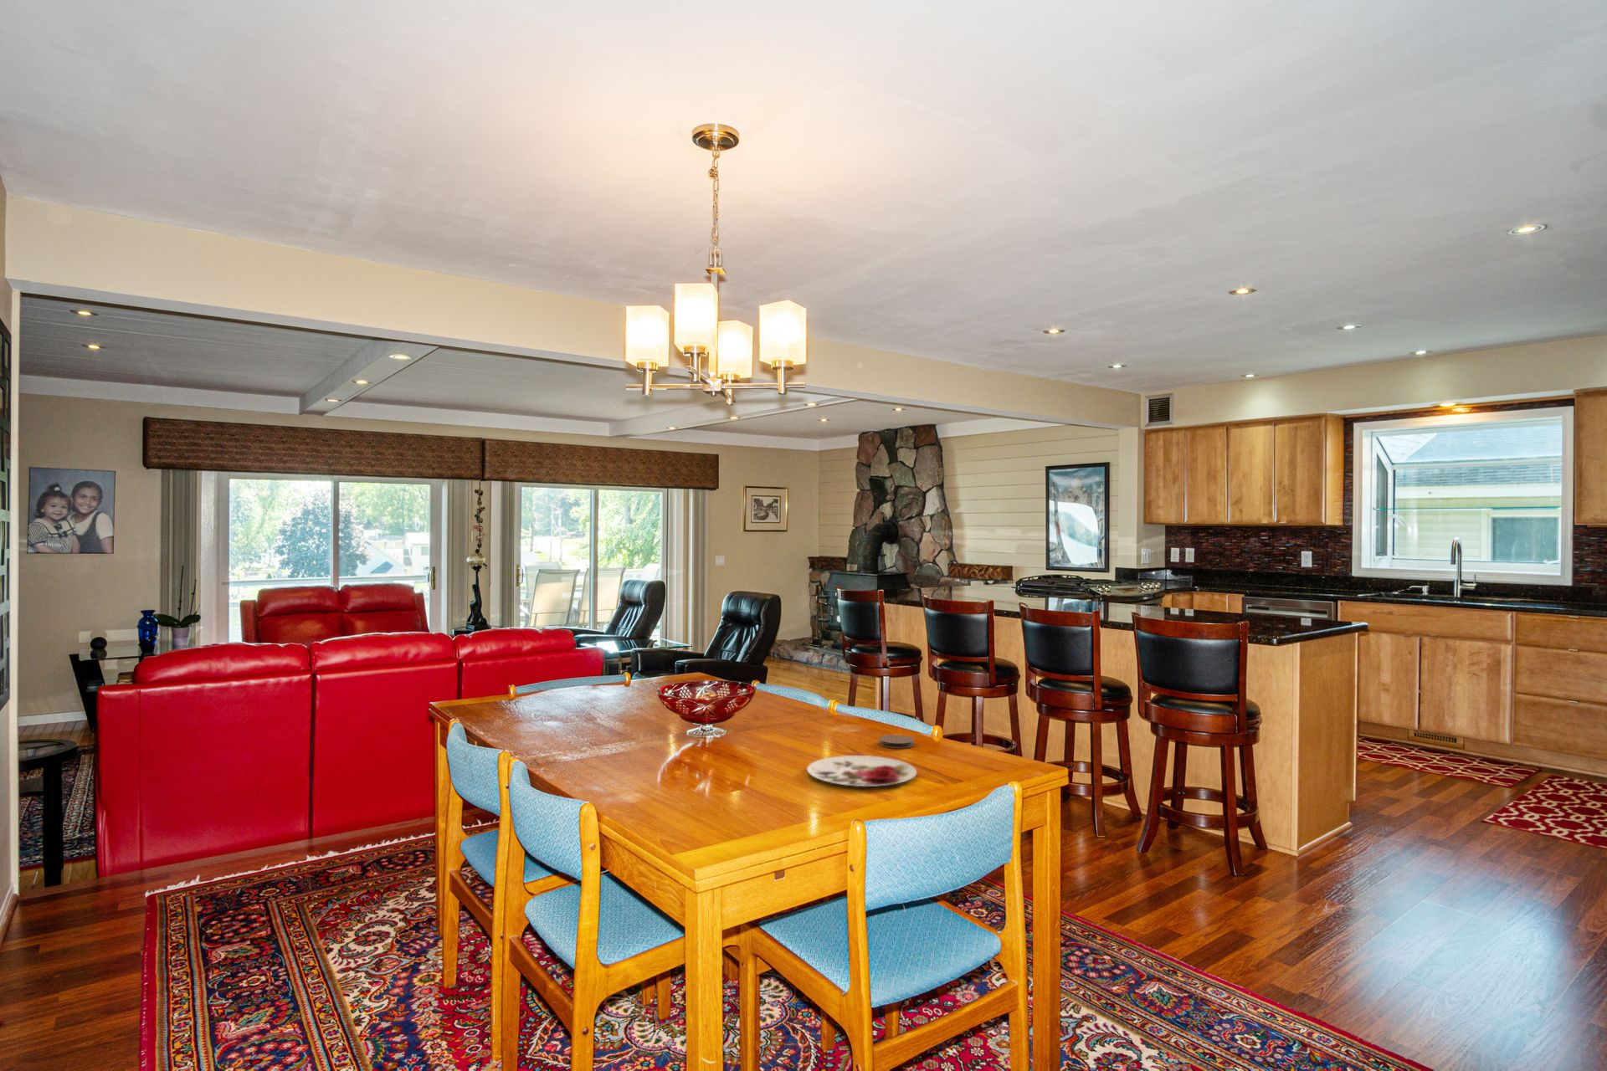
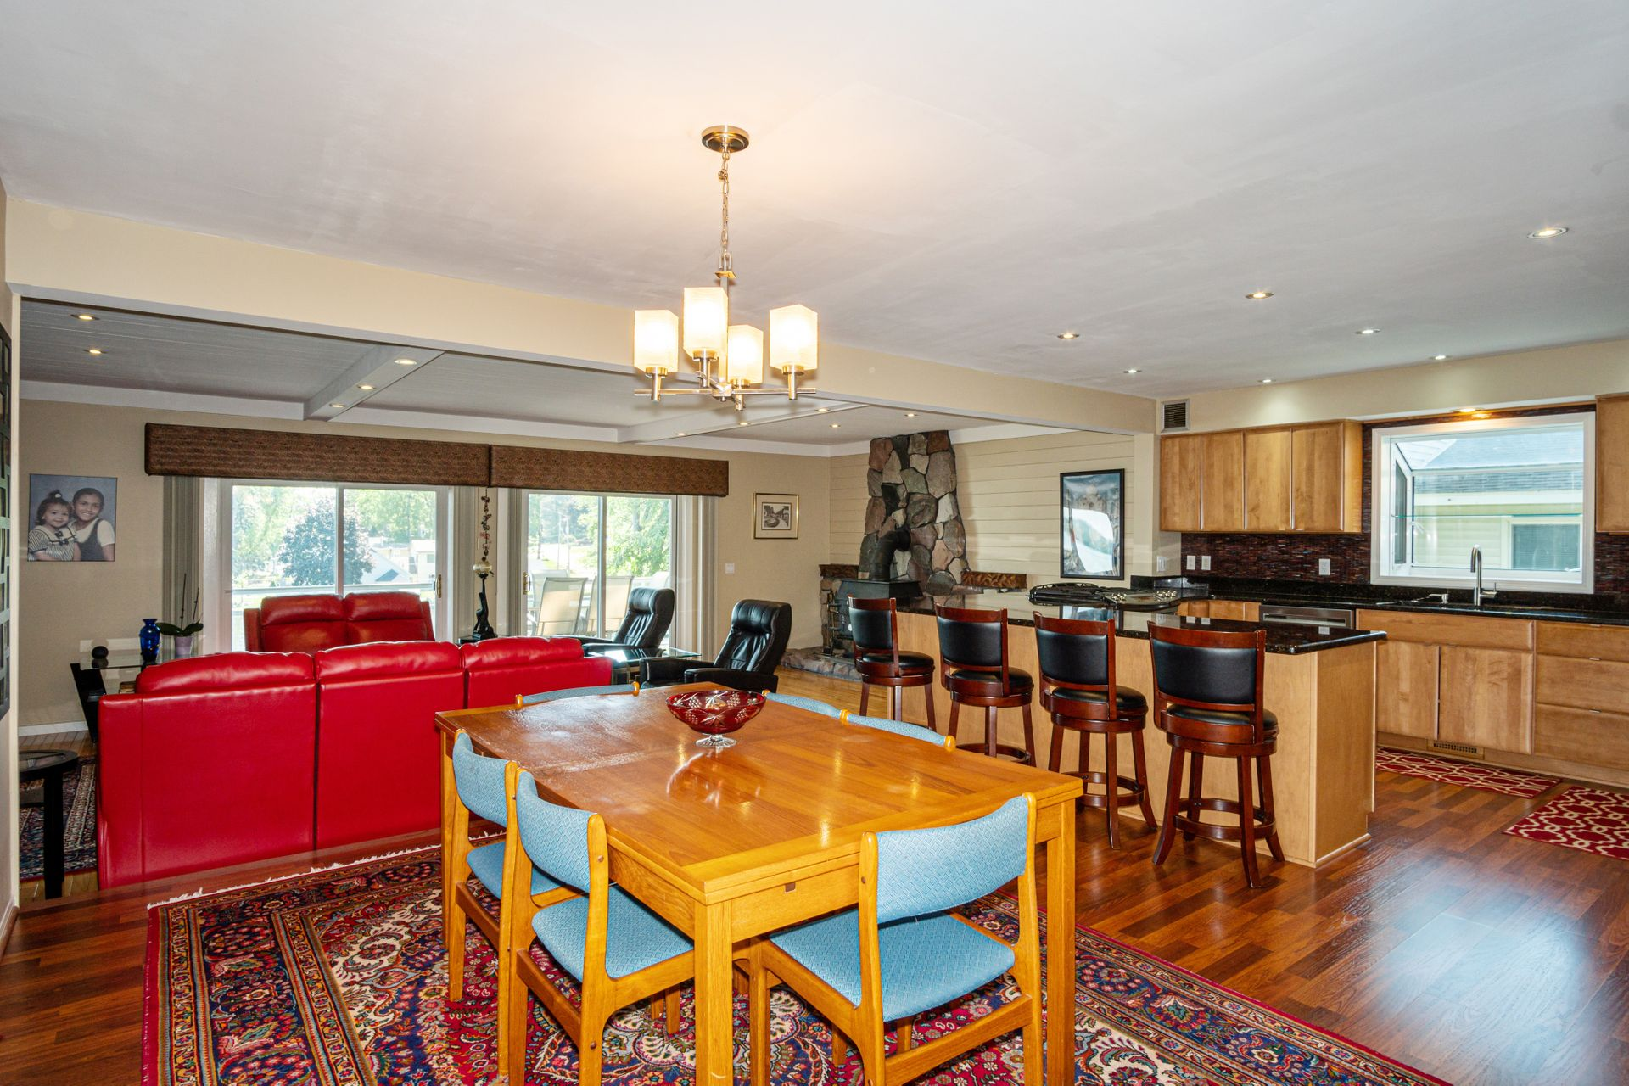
- plate [806,754,917,788]
- coaster [878,734,916,748]
